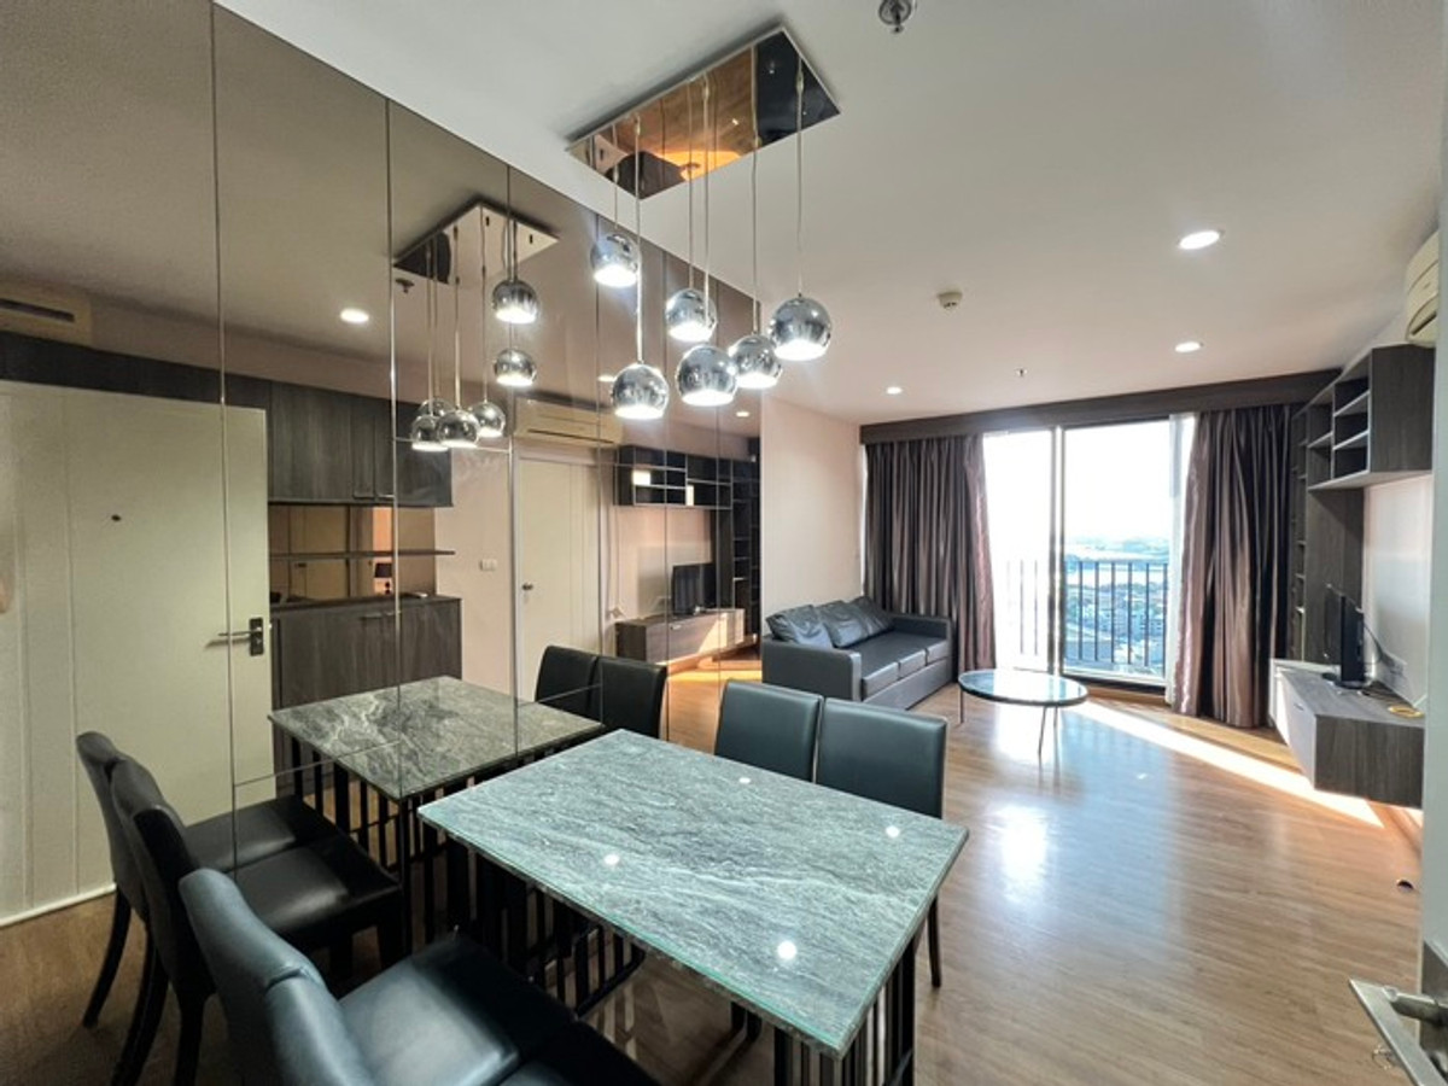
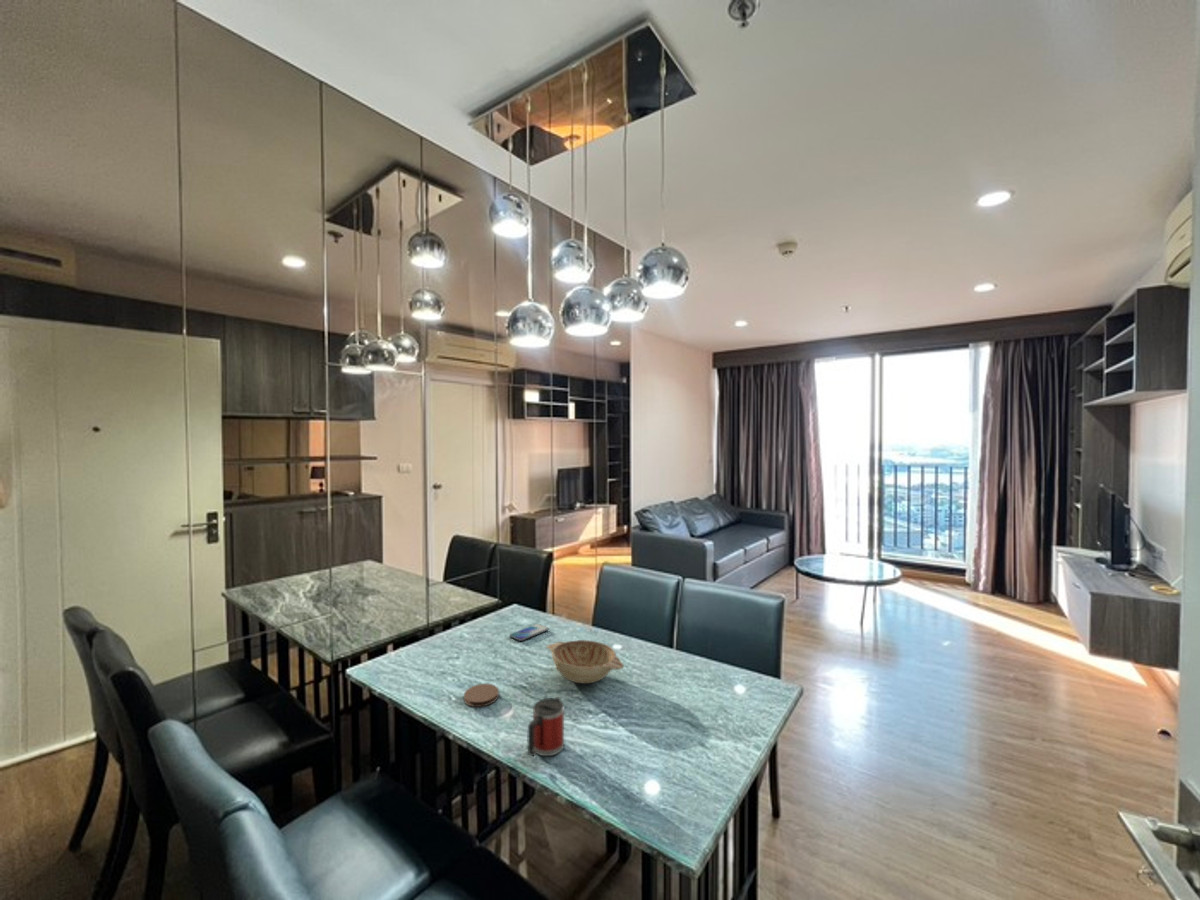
+ decorative bowl [545,639,624,684]
+ smartphone [508,623,550,642]
+ mug [527,696,565,758]
+ coaster [463,683,500,708]
